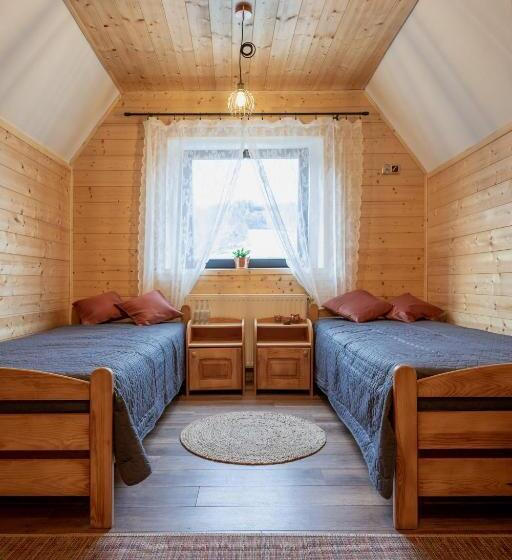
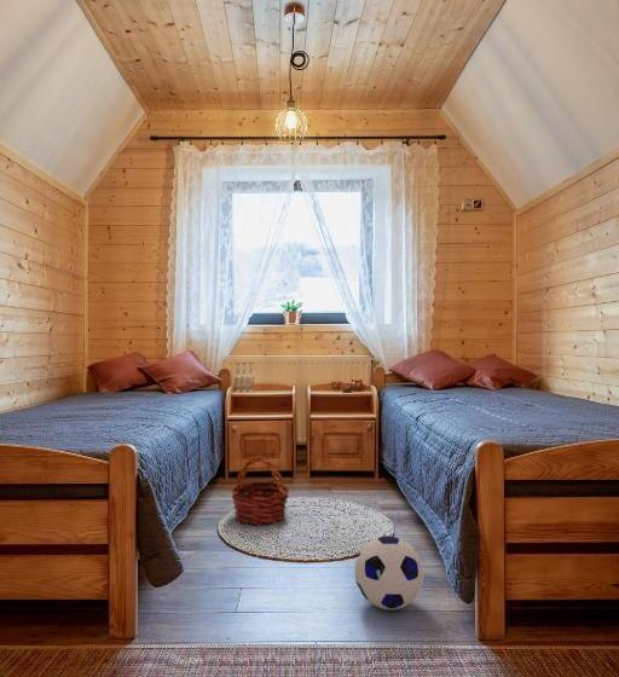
+ basket [230,455,290,527]
+ soccer ball [354,534,424,612]
